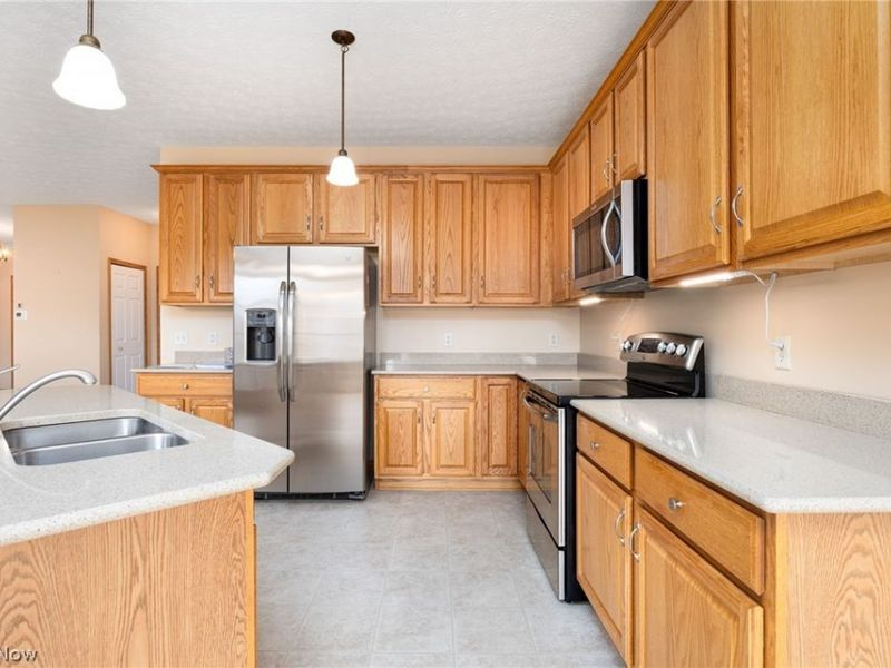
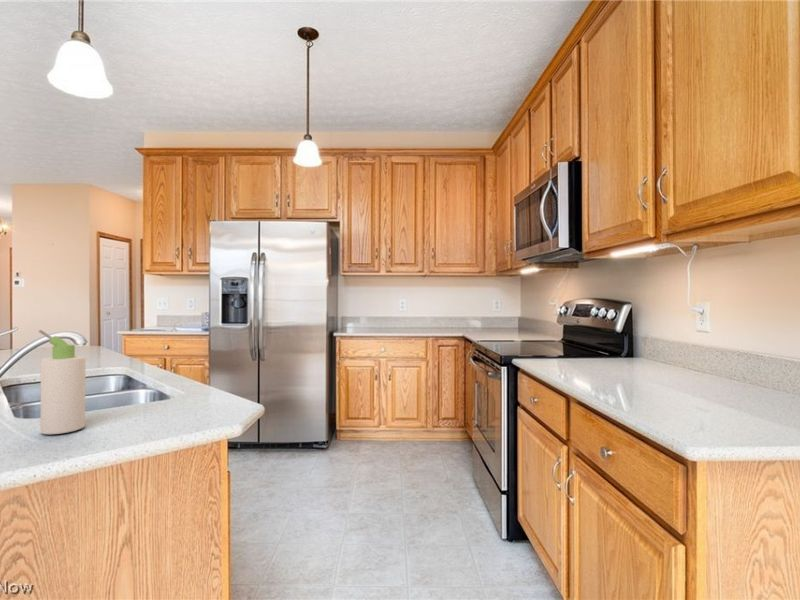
+ bottle [38,329,86,435]
